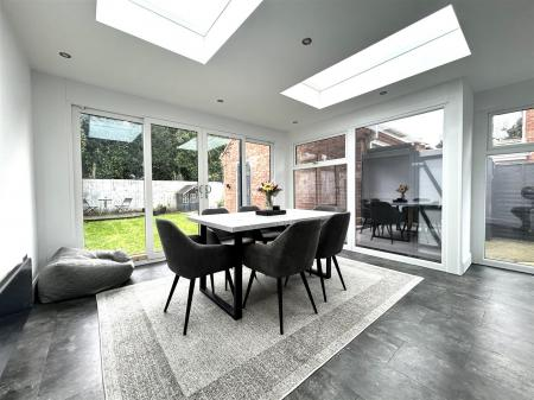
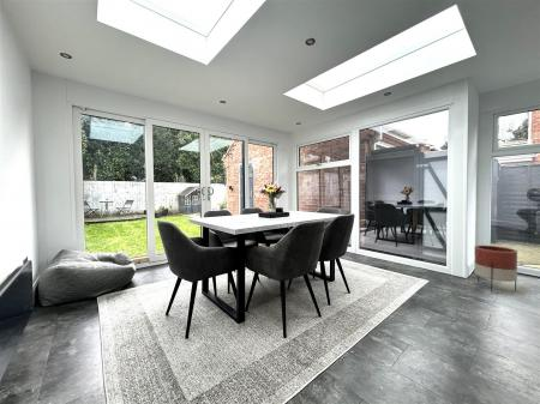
+ planter [473,245,518,294]
